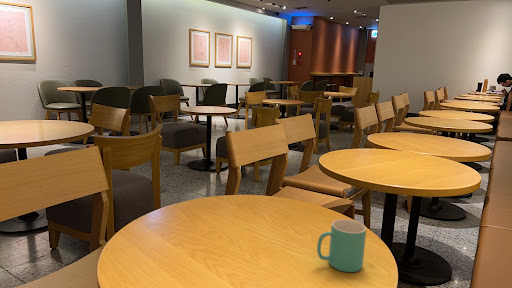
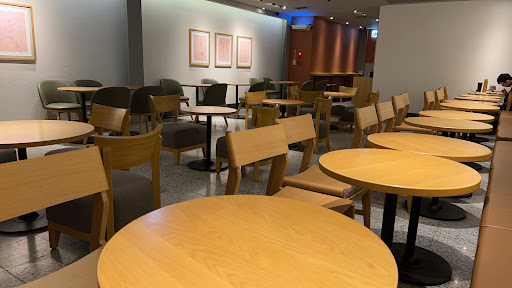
- mug [316,218,367,273]
